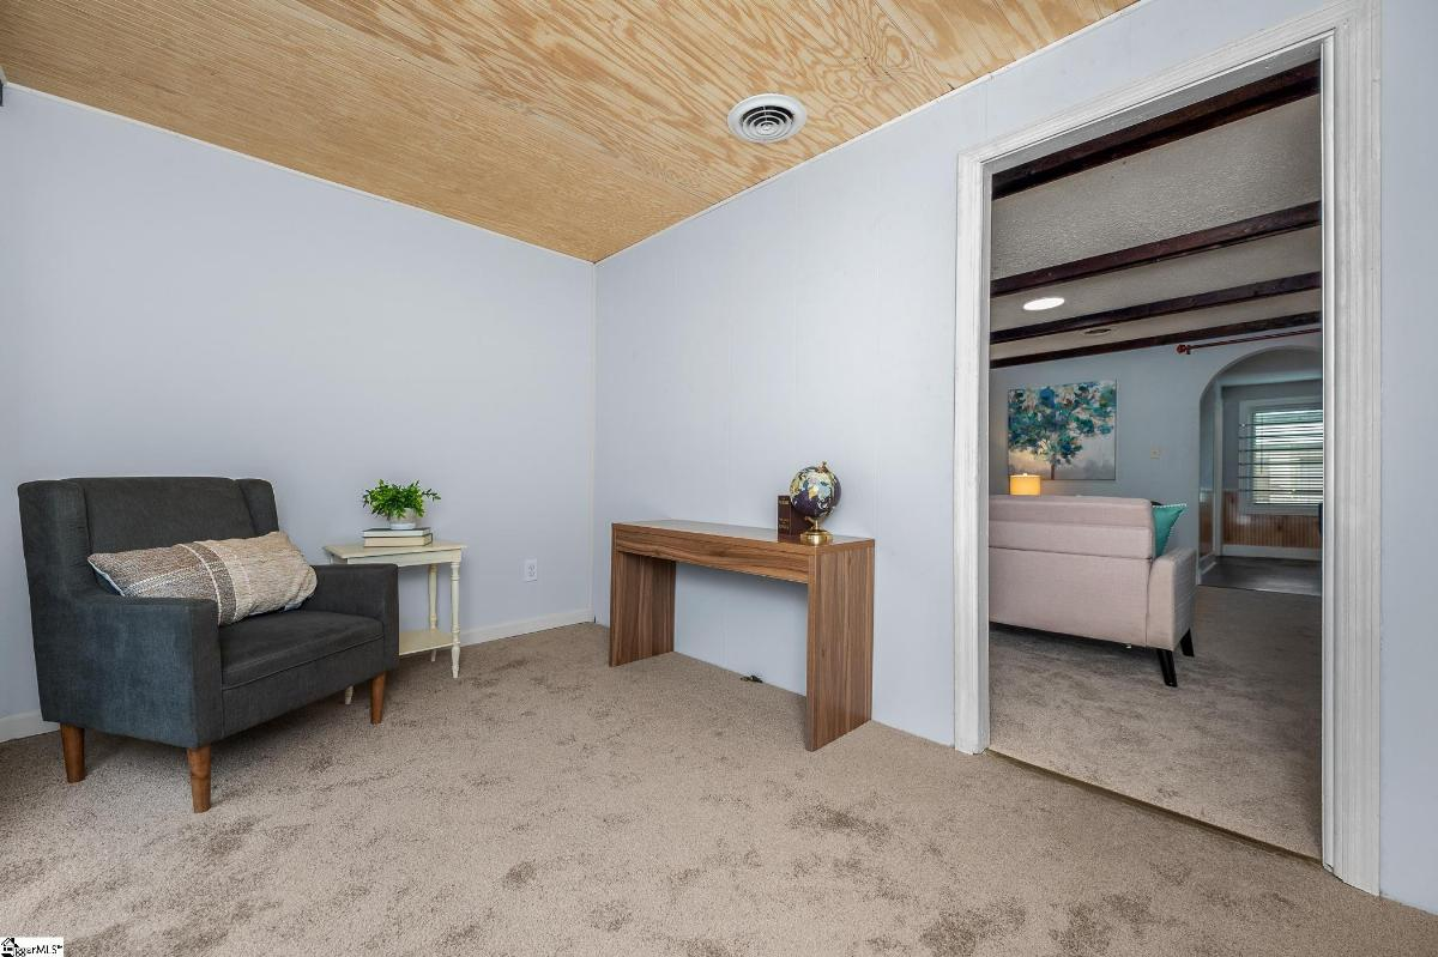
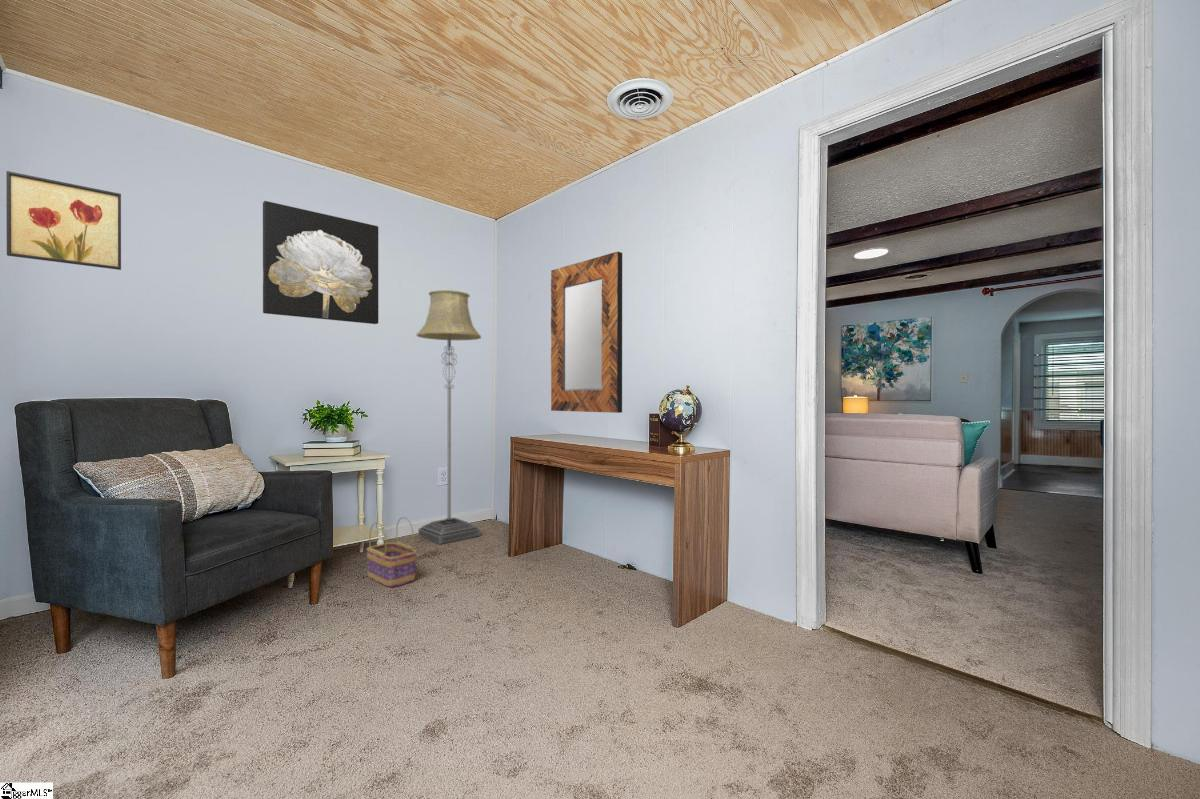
+ home mirror [550,251,623,414]
+ basket [366,516,418,588]
+ wall art [5,170,122,271]
+ wall art [262,200,379,325]
+ floor lamp [415,289,482,545]
